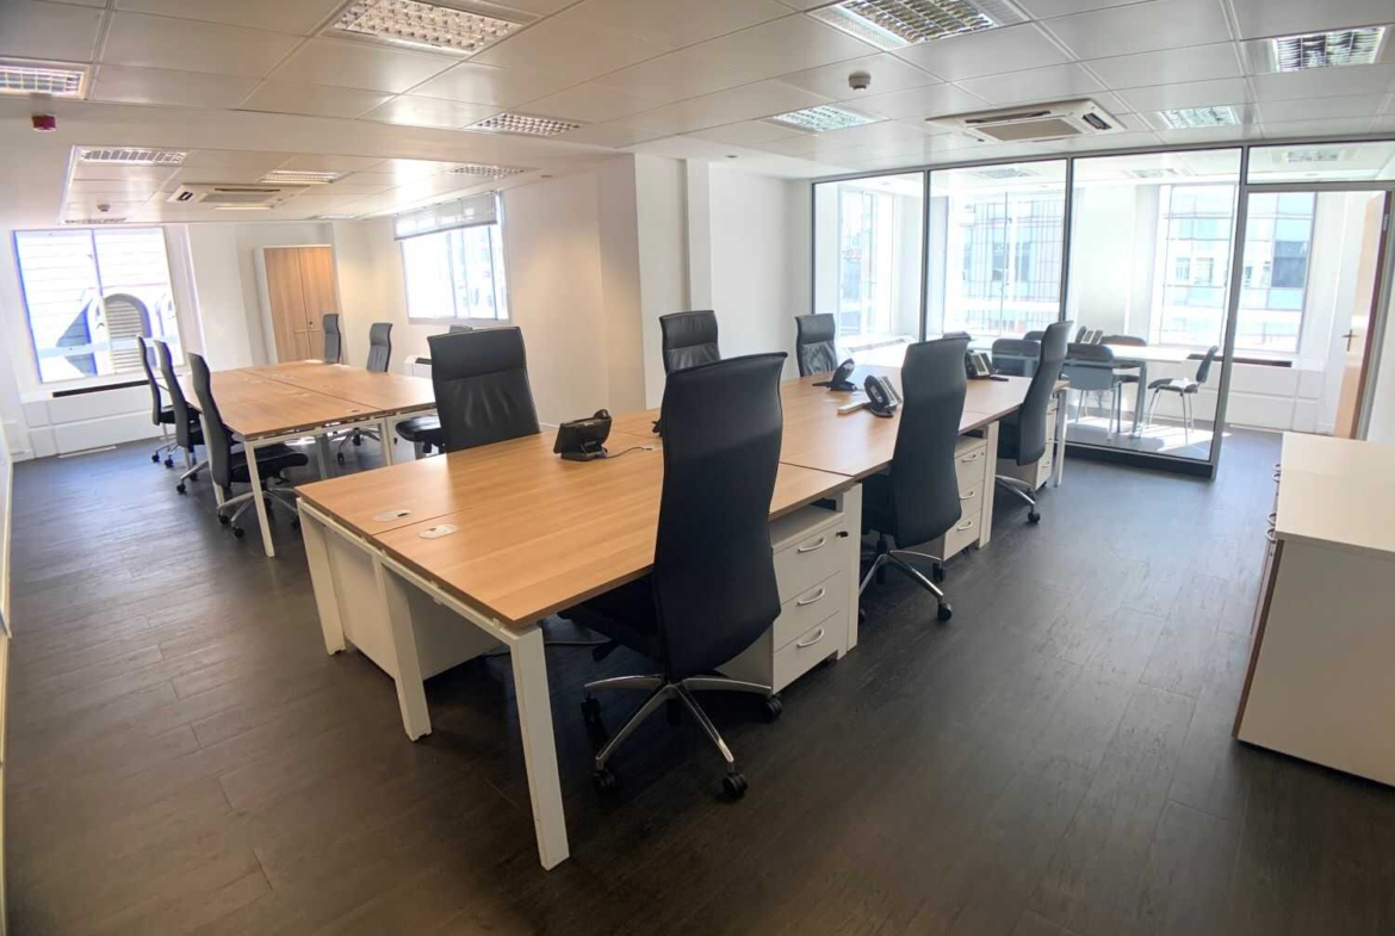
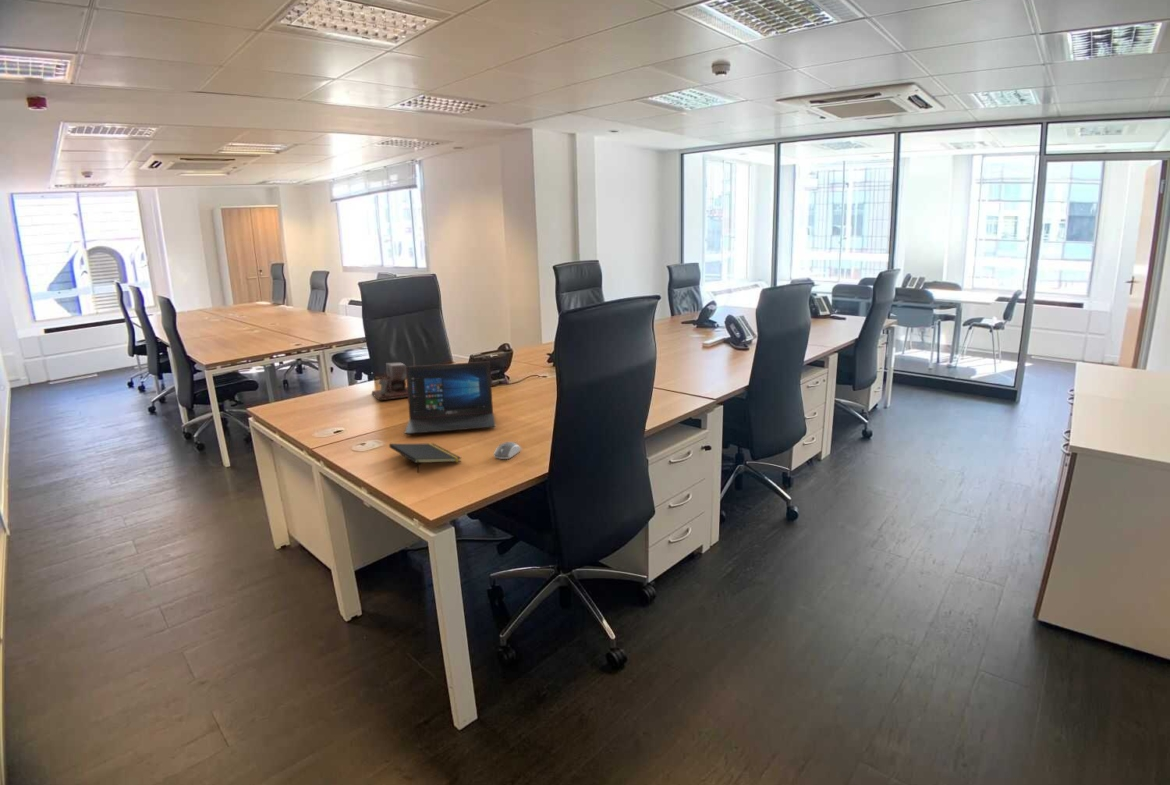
+ computer mouse [493,441,522,460]
+ desk organizer [371,353,417,401]
+ laptop [403,361,496,435]
+ notepad [388,442,462,474]
